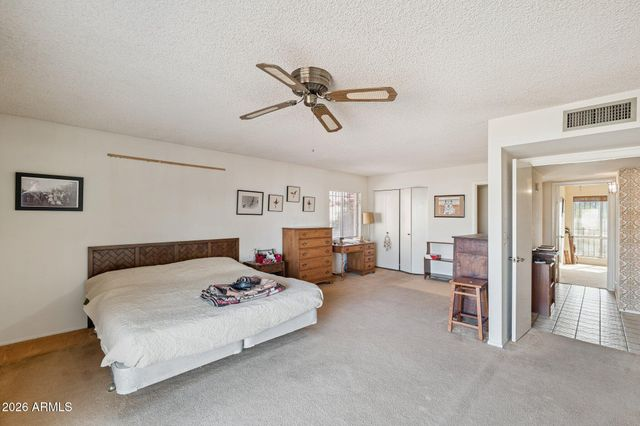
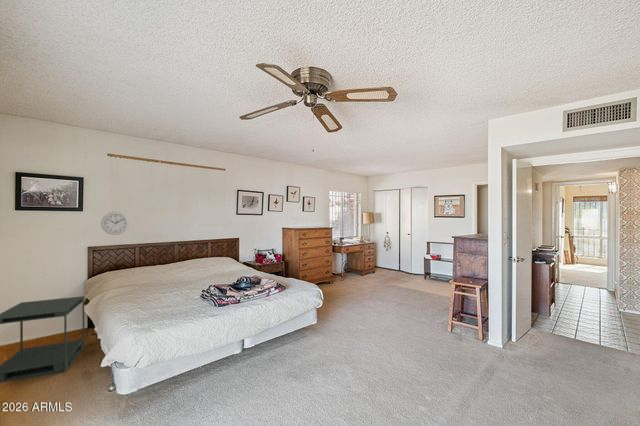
+ wall clock [100,211,130,236]
+ side table [0,295,85,384]
